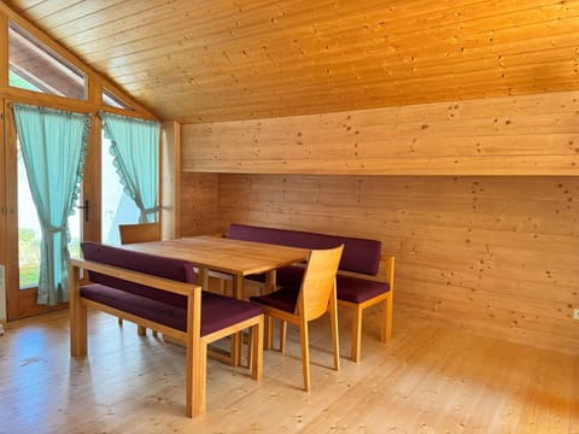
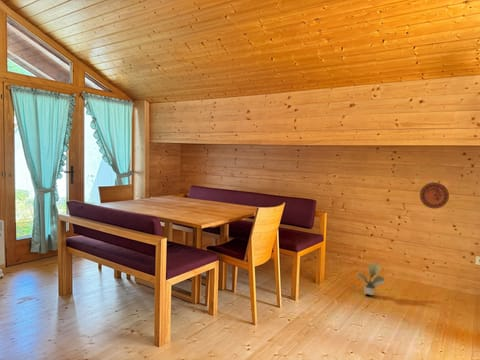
+ potted plant [356,261,385,296]
+ decorative plate [419,181,450,210]
